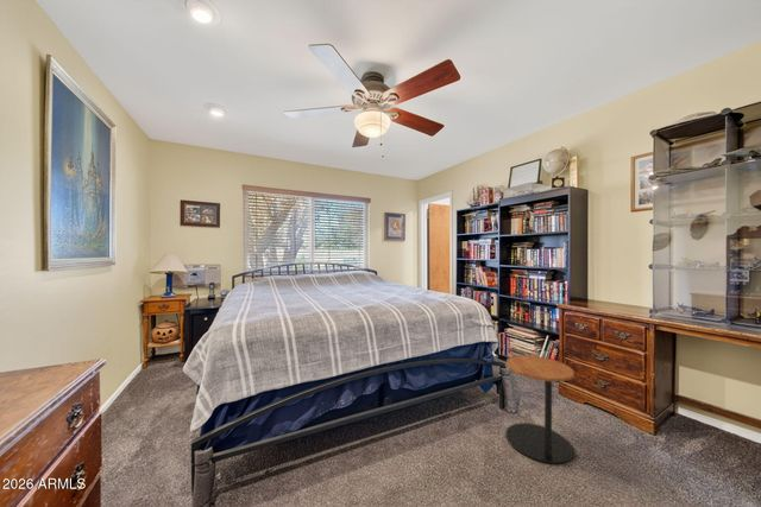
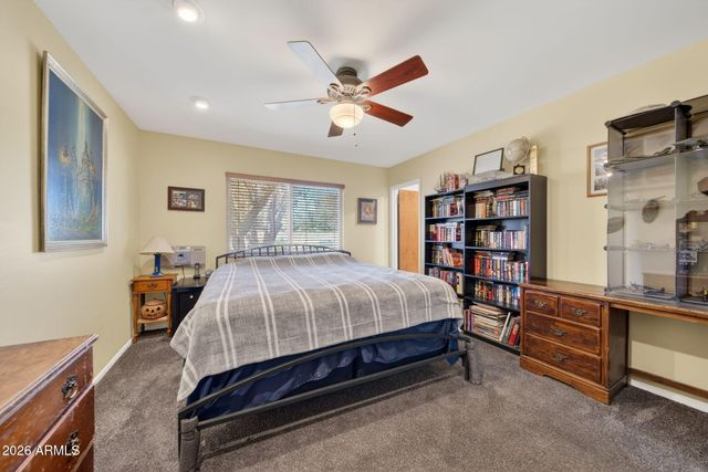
- side table [504,354,576,464]
